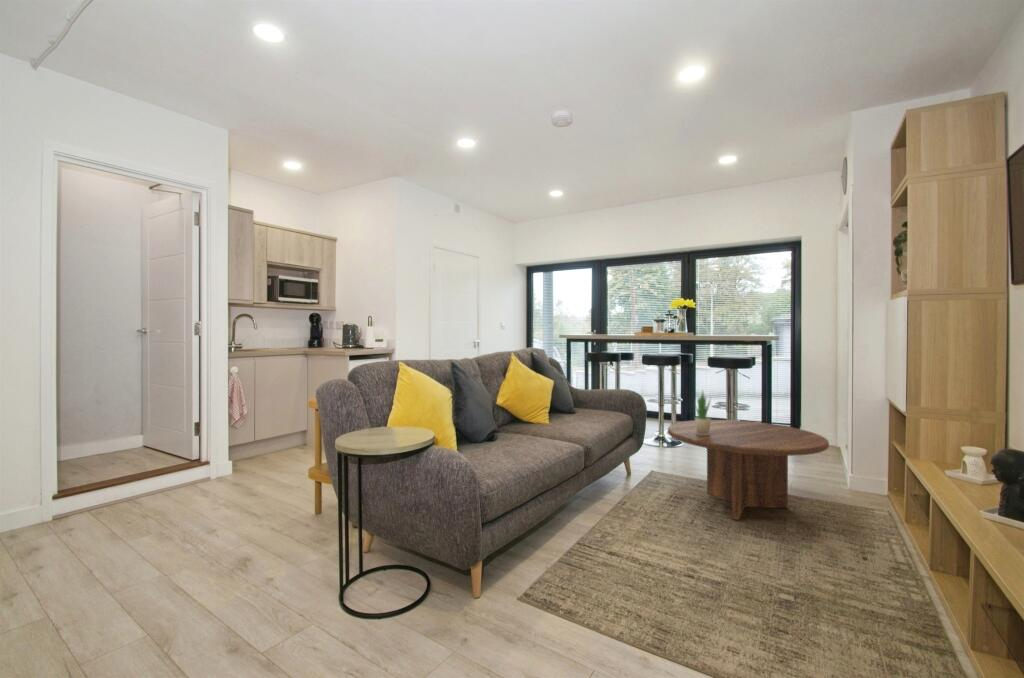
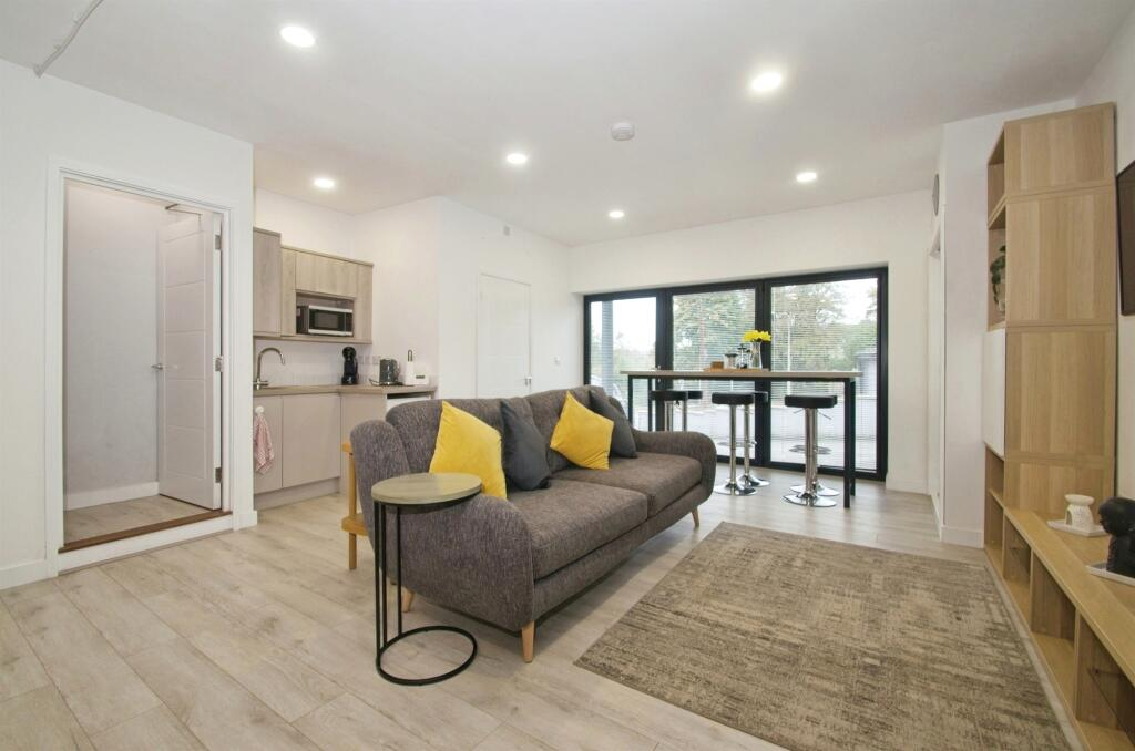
- coffee table [667,419,830,521]
- potted plant [693,388,712,435]
